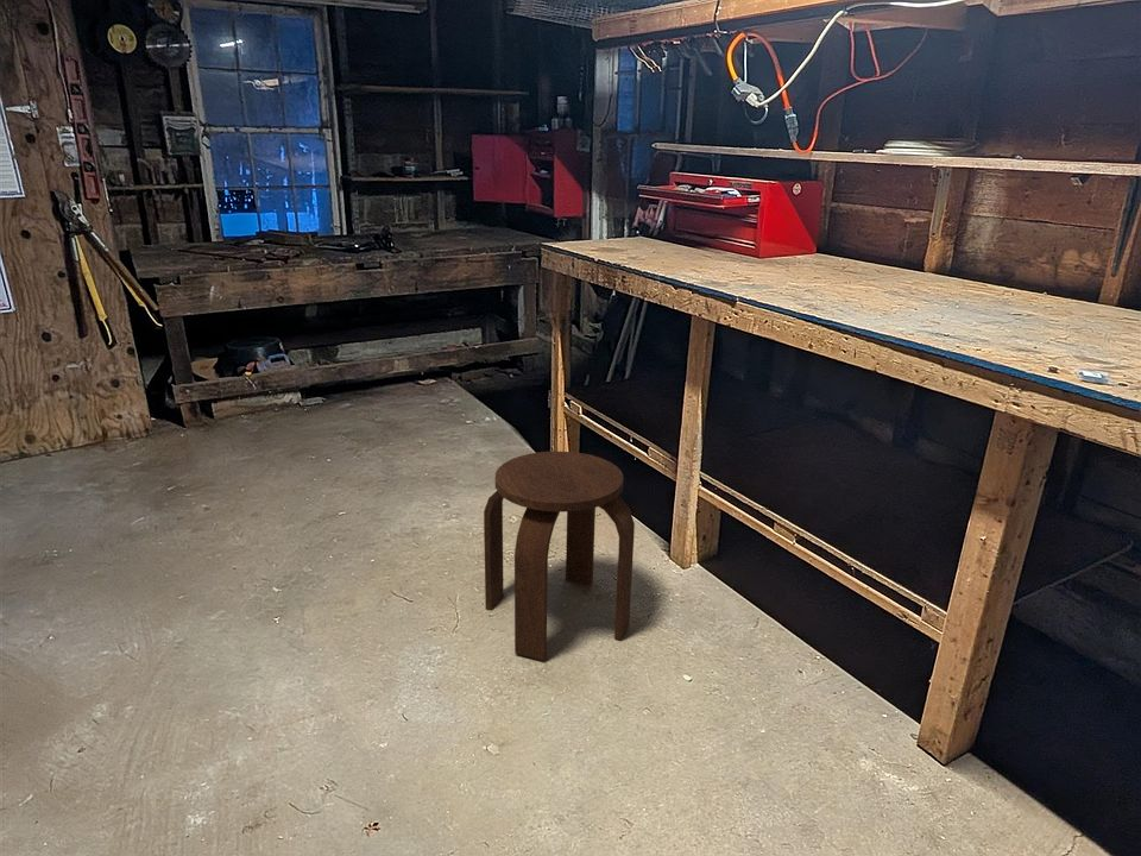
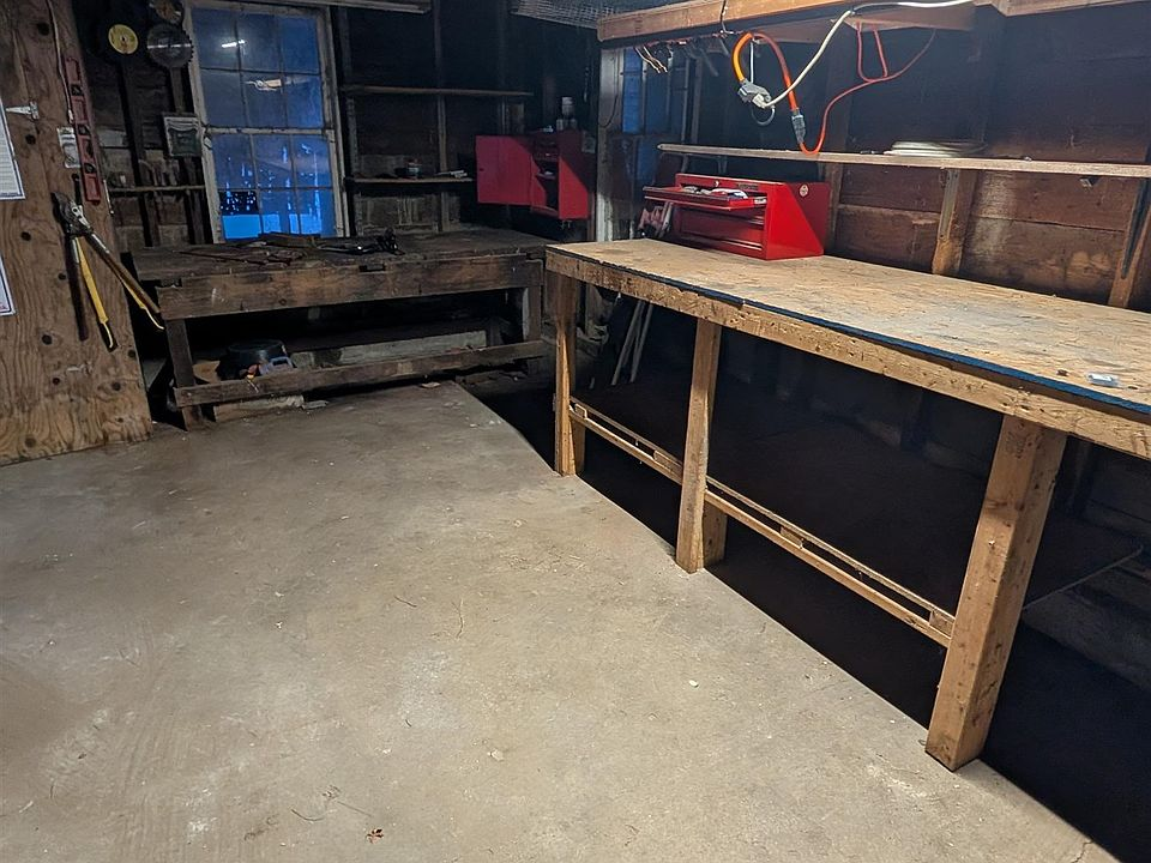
- stool [483,451,636,662]
